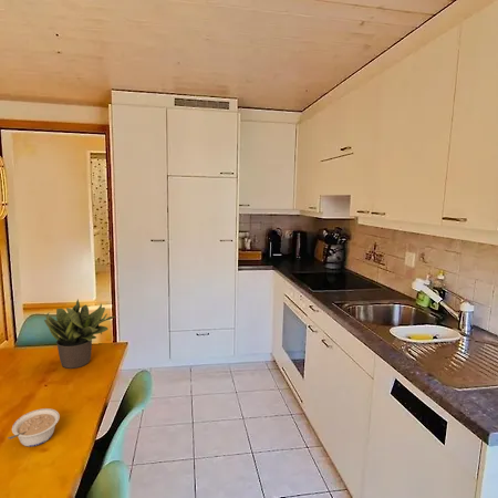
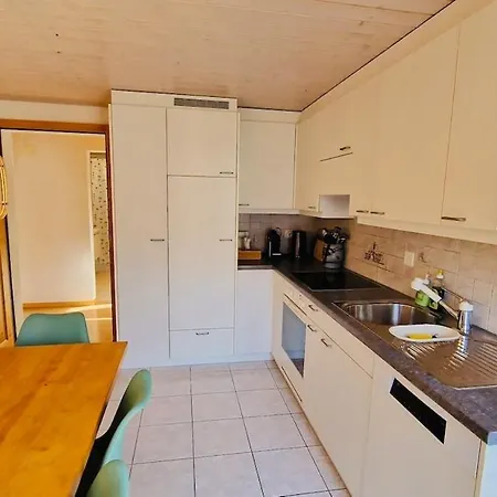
- legume [7,407,61,447]
- potted plant [43,298,117,370]
